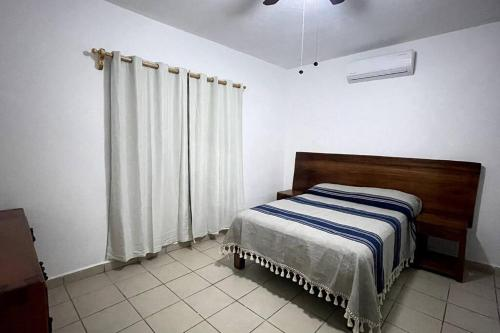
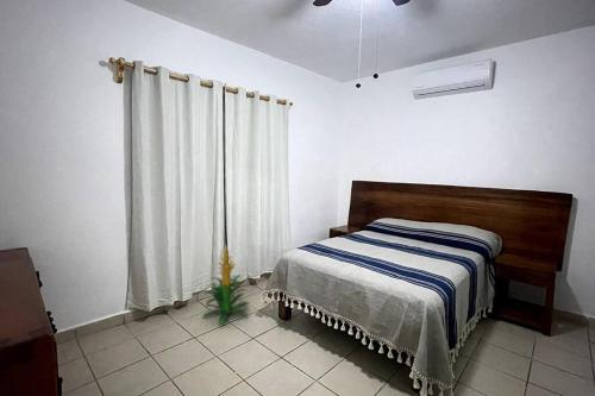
+ indoor plant [201,245,250,326]
